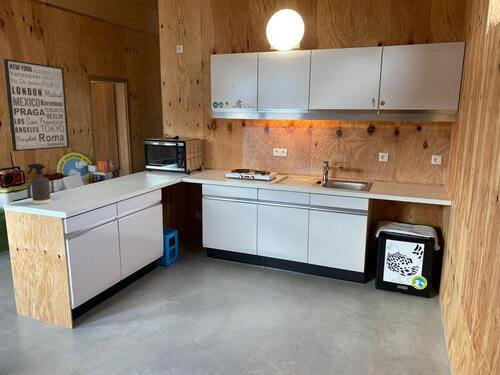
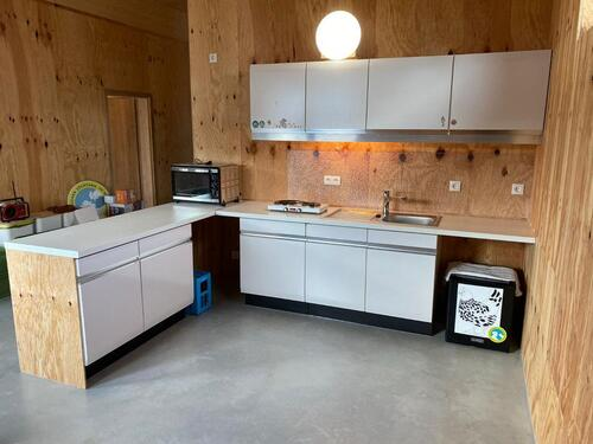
- spray bottle [26,163,52,205]
- wall art [3,58,70,152]
